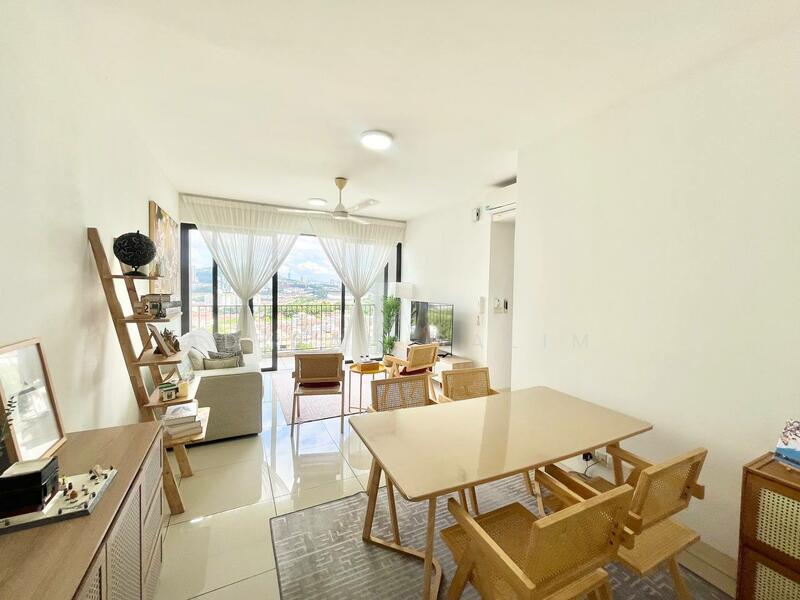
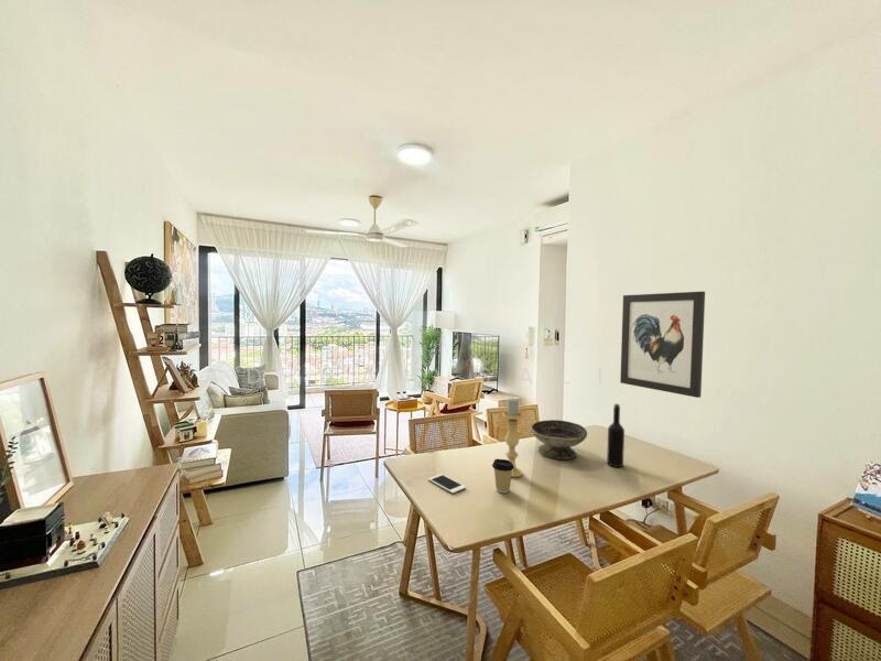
+ wall art [619,291,706,399]
+ decorative bowl [530,419,588,460]
+ wine bottle [606,403,626,468]
+ cell phone [427,473,467,495]
+ candle holder [502,398,524,478]
+ coffee cup [491,458,514,494]
